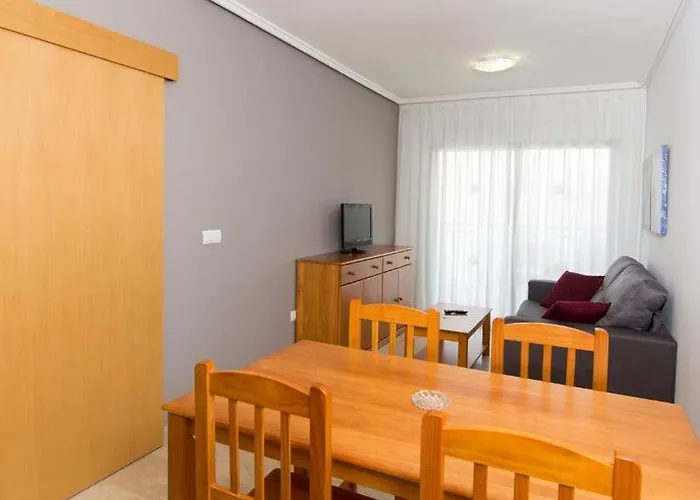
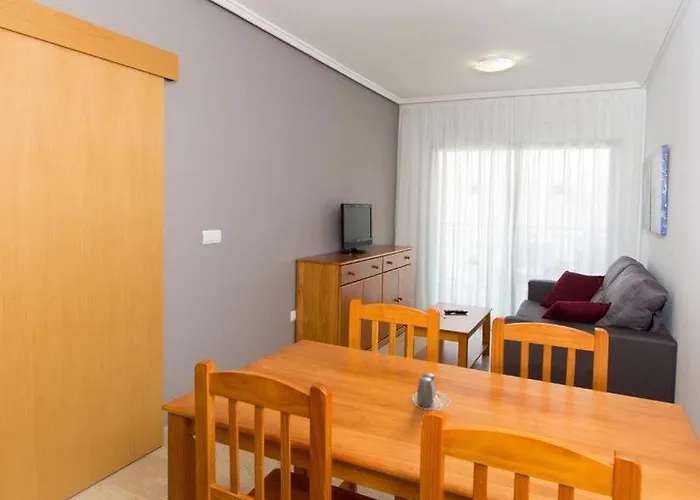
+ salt and pepper shaker [416,372,437,408]
